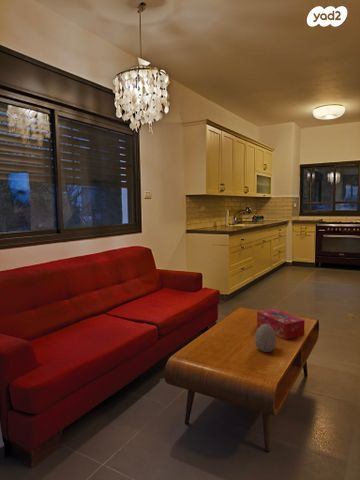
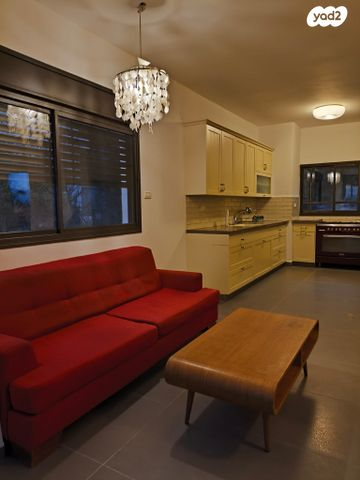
- tissue box [256,308,306,340]
- decorative egg [254,324,278,353]
